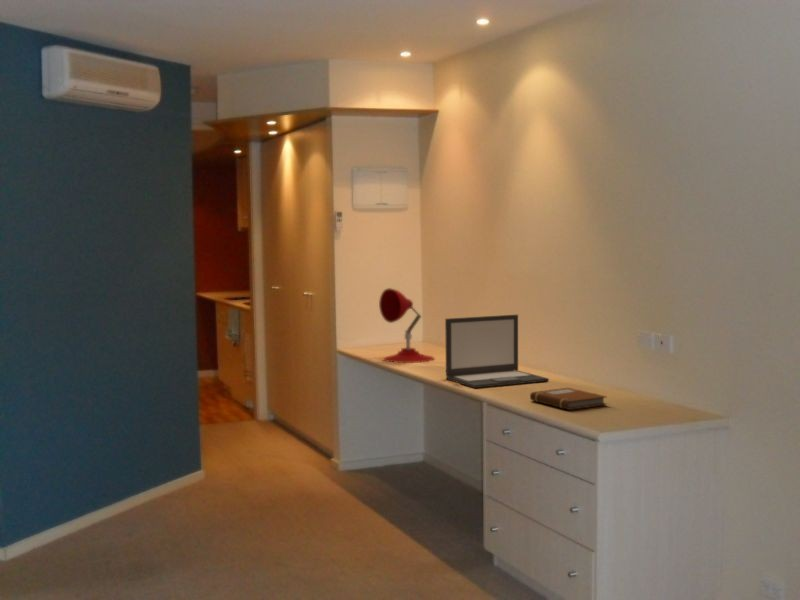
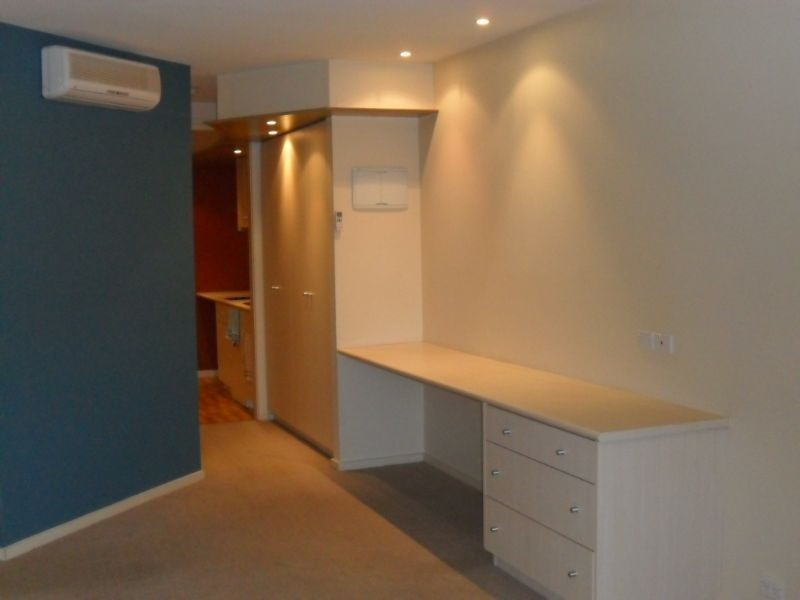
- laptop [444,314,550,389]
- notebook [529,387,608,411]
- desk lamp [378,287,436,364]
